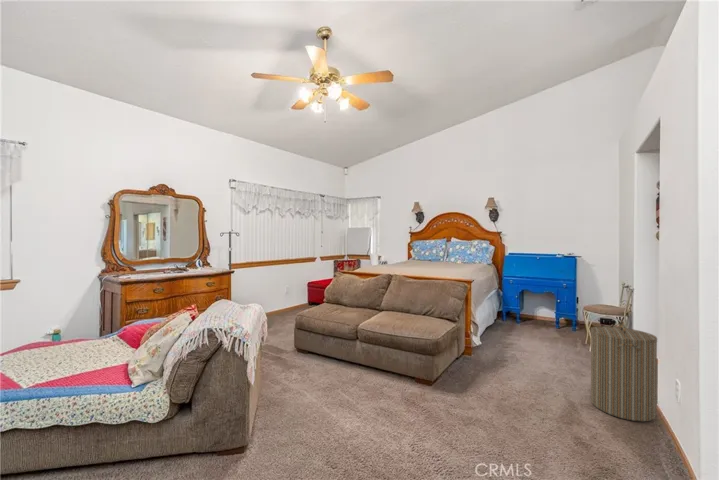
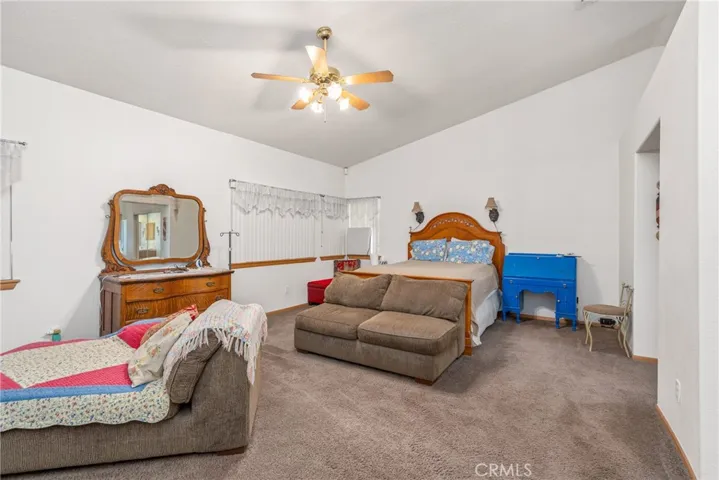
- laundry hamper [590,319,658,423]
